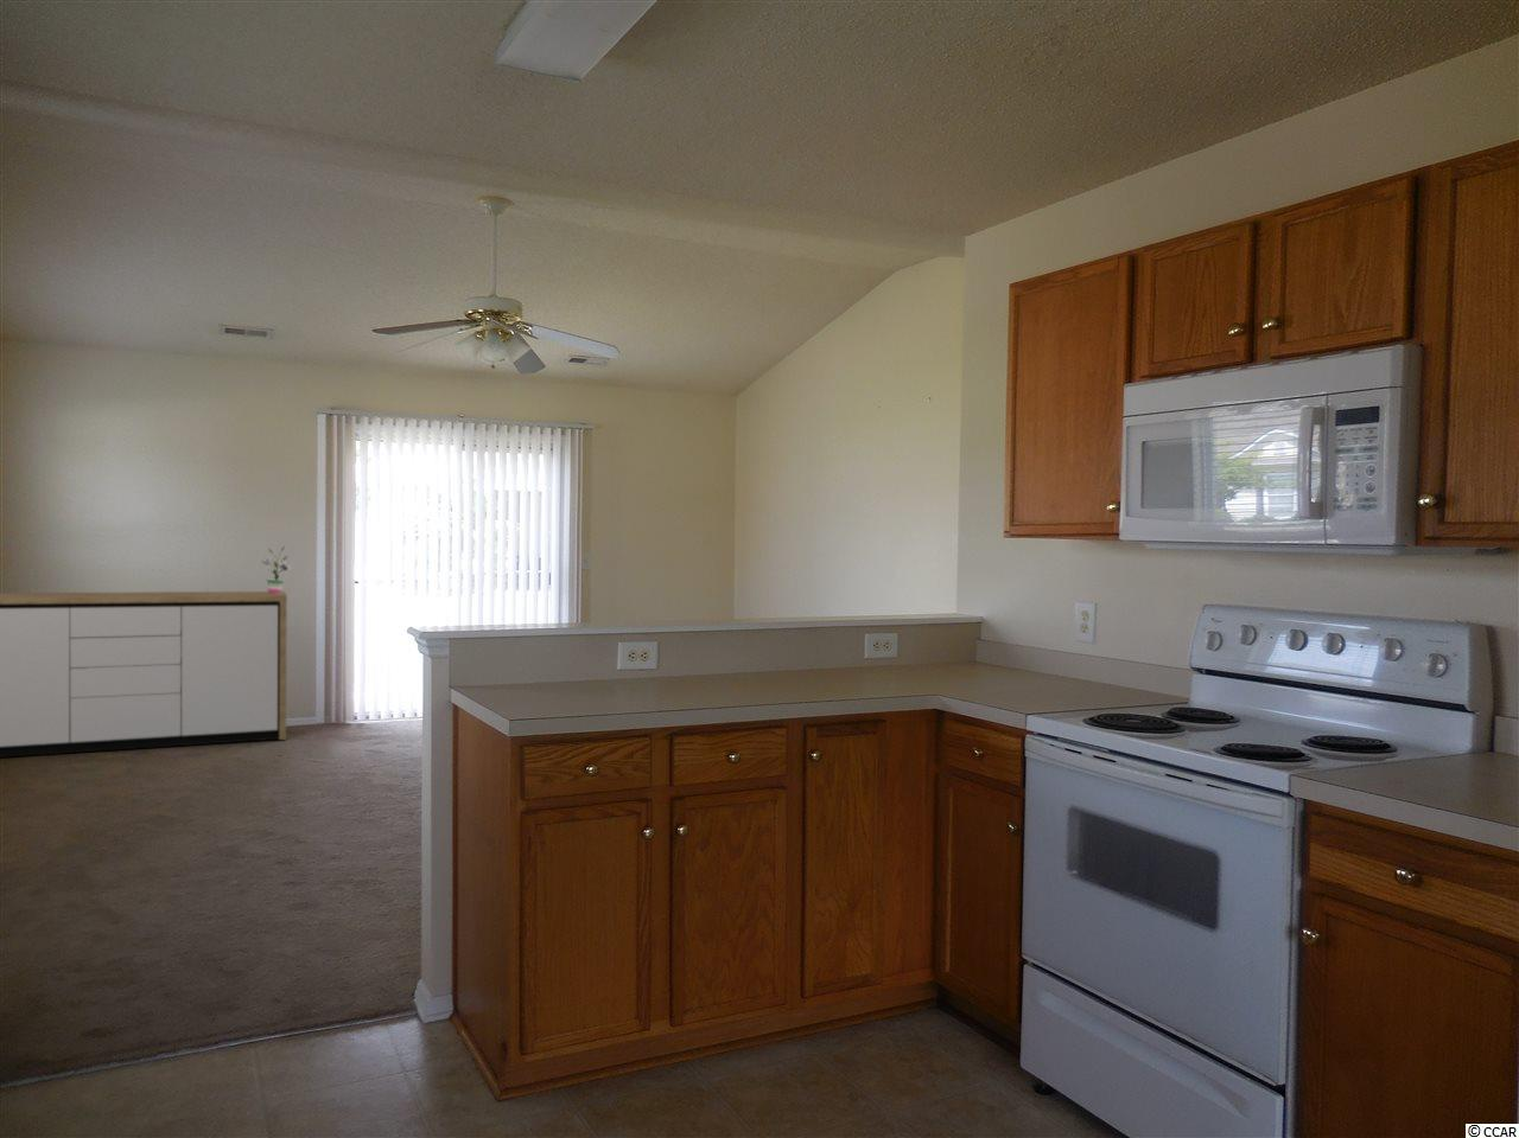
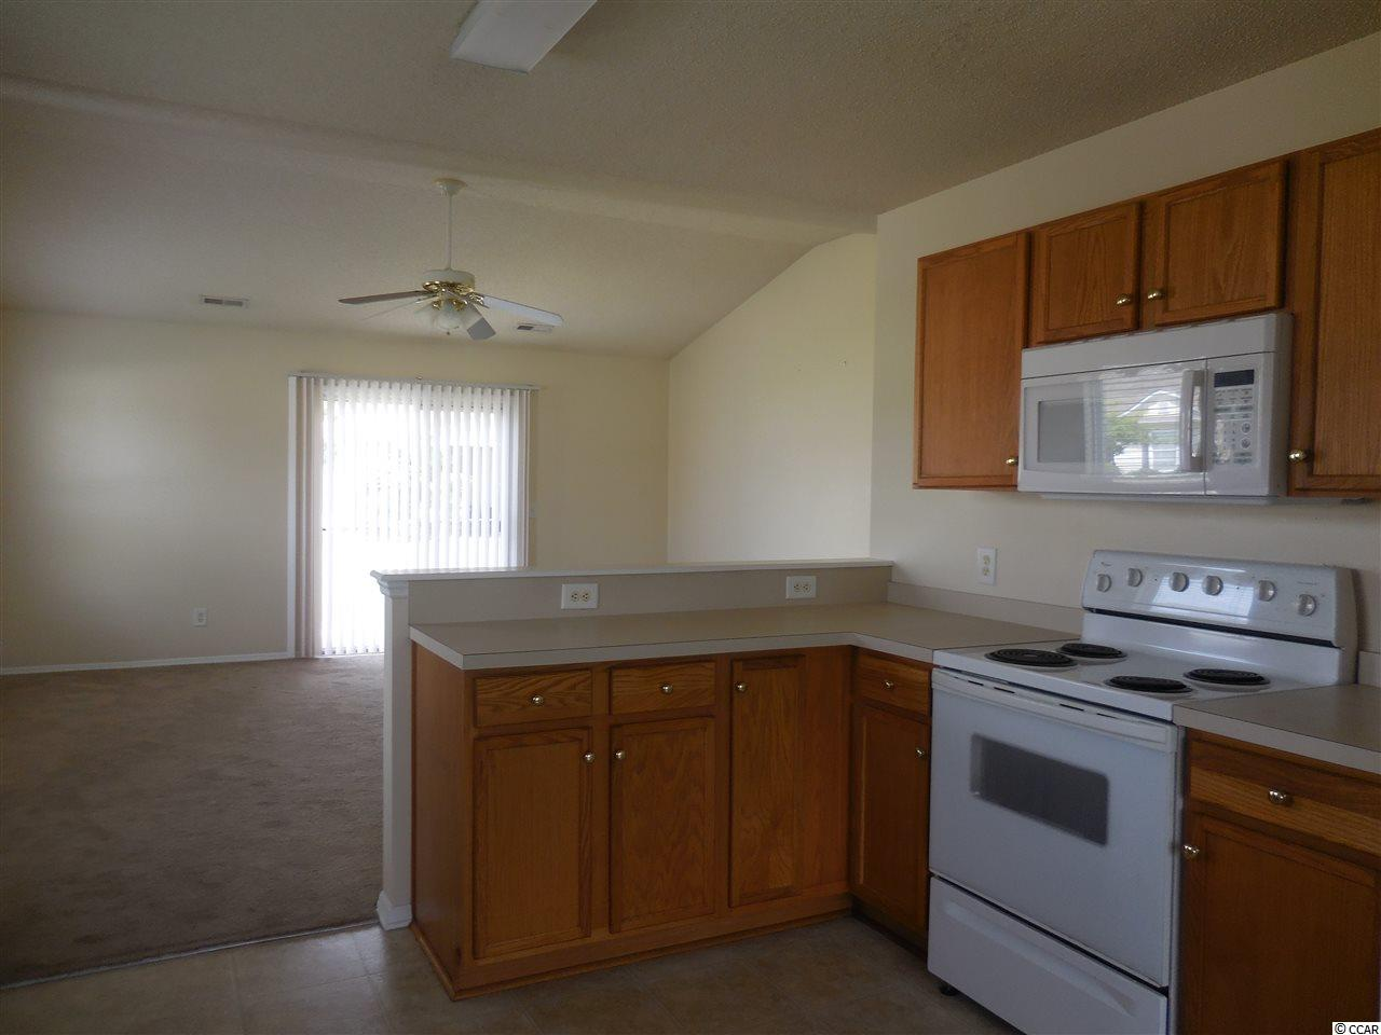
- sideboard [0,591,288,759]
- potted plant [262,545,292,594]
